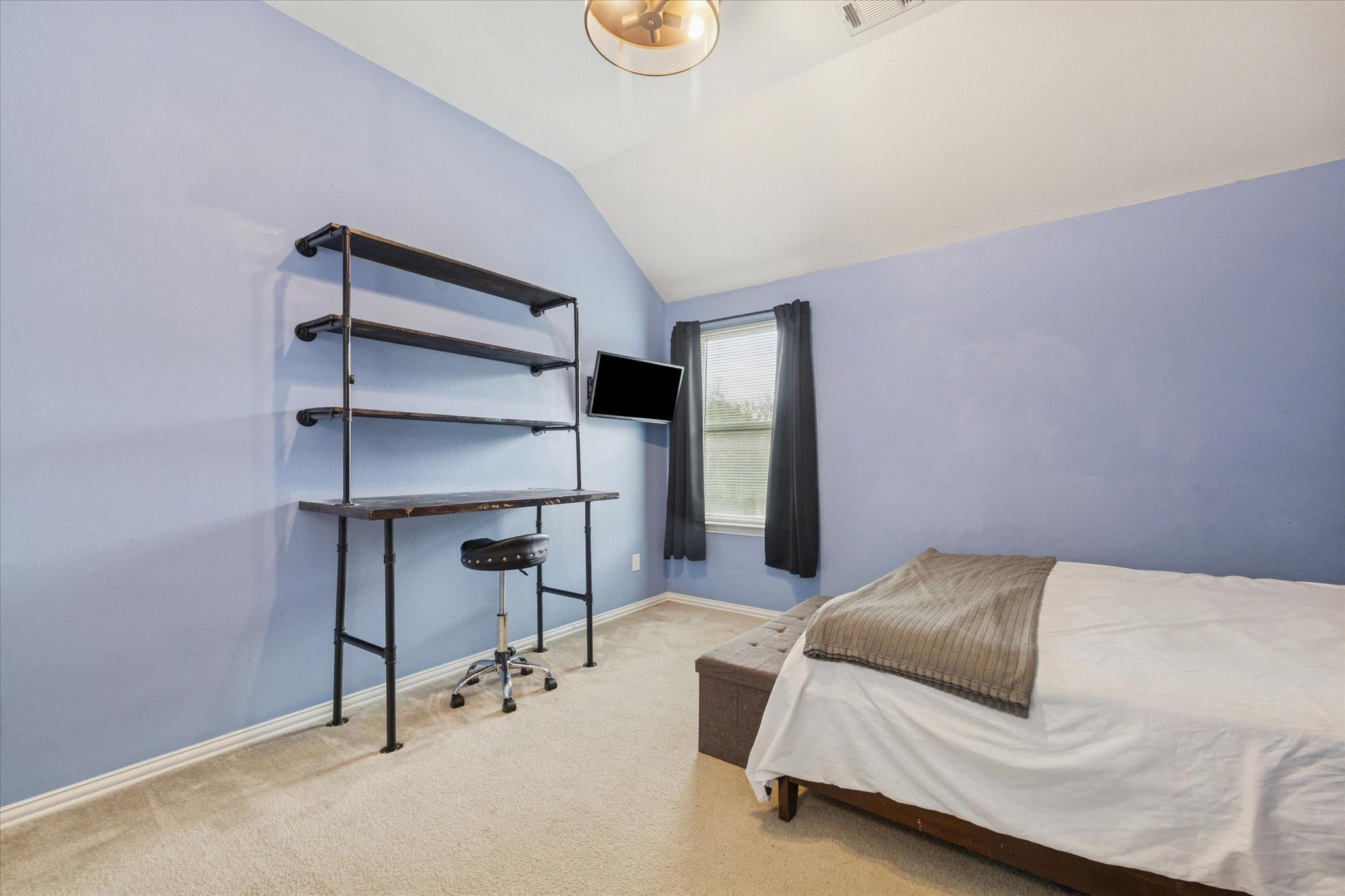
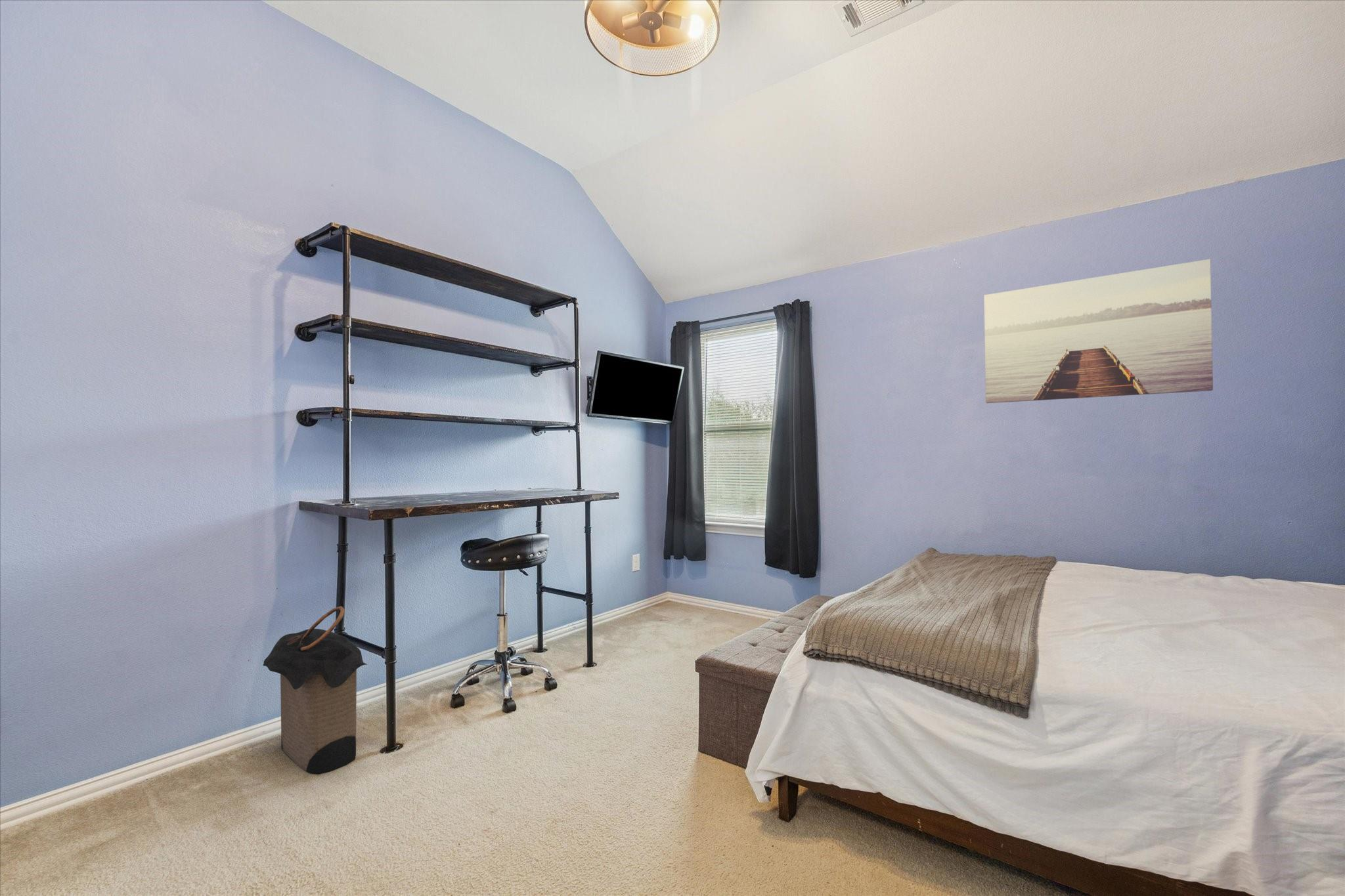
+ wall art [983,259,1214,404]
+ laundry hamper [263,606,368,775]
